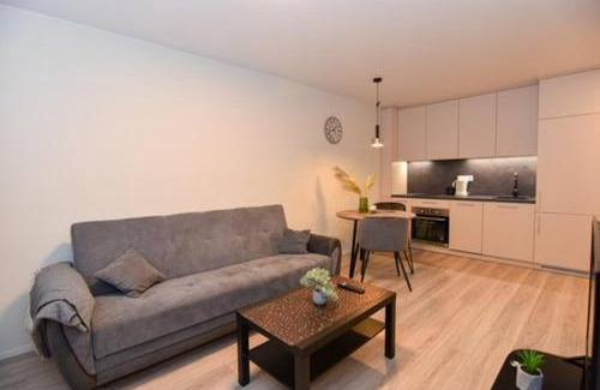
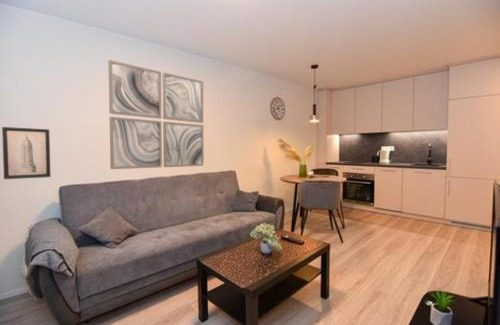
+ wall art [108,59,205,170]
+ wall art [1,126,52,180]
